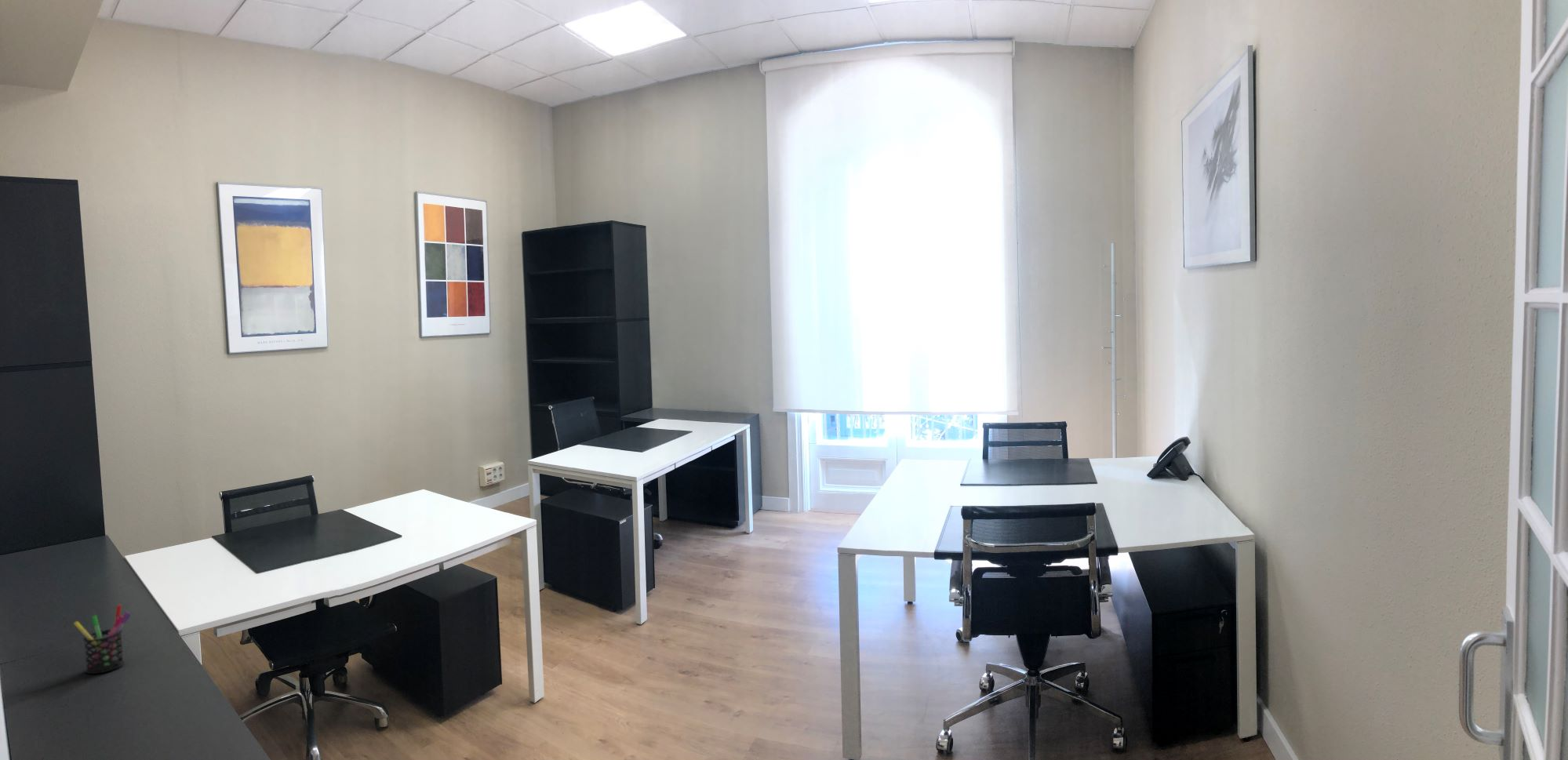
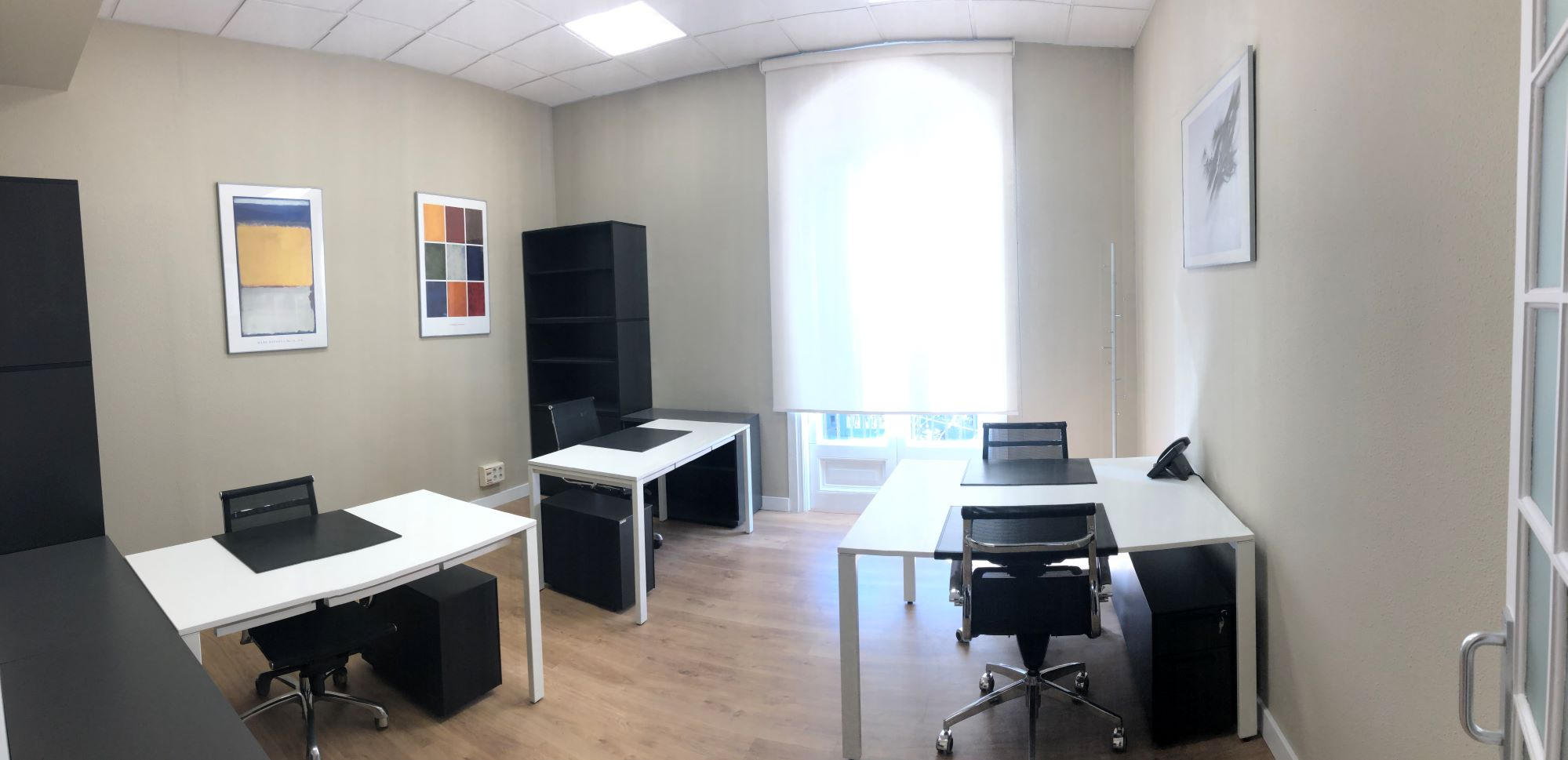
- pen holder [73,604,132,675]
